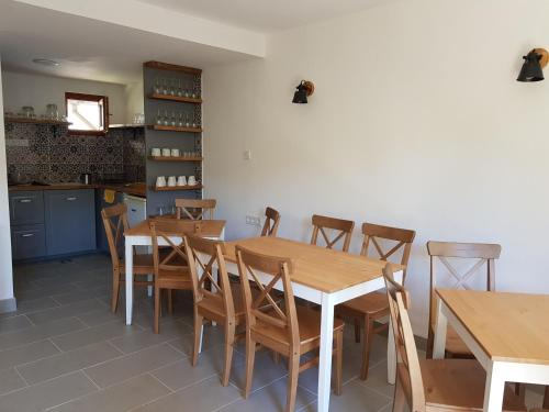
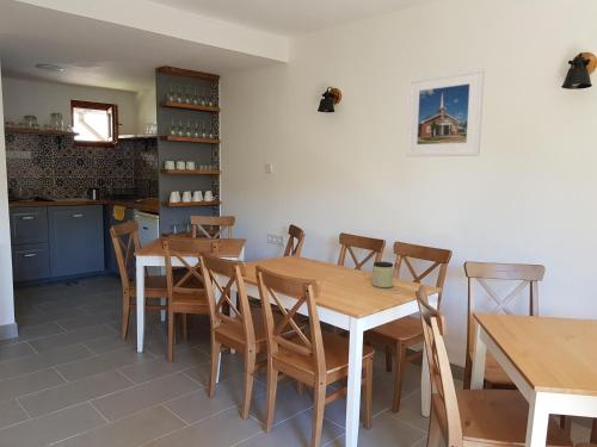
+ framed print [405,67,486,157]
+ jar [371,261,395,288]
